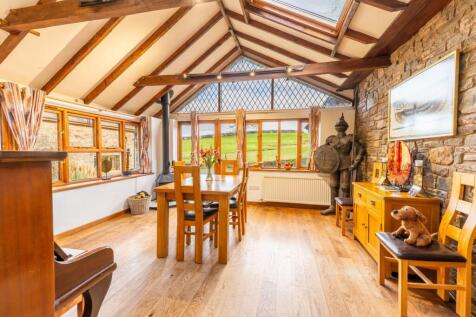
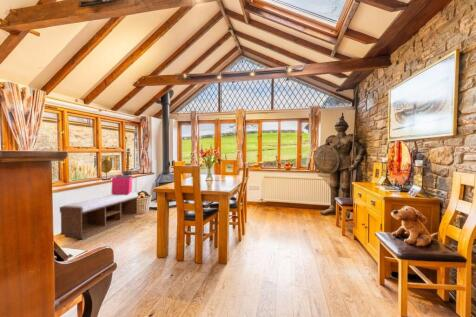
+ bench [59,191,139,240]
+ storage bin [111,174,134,194]
